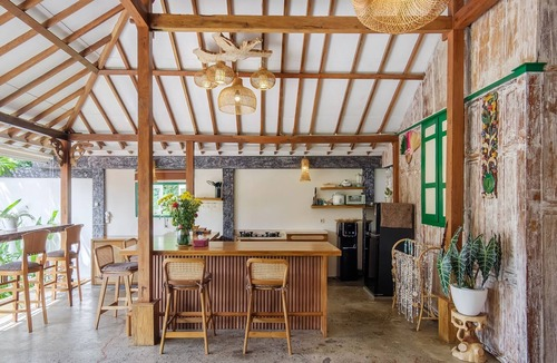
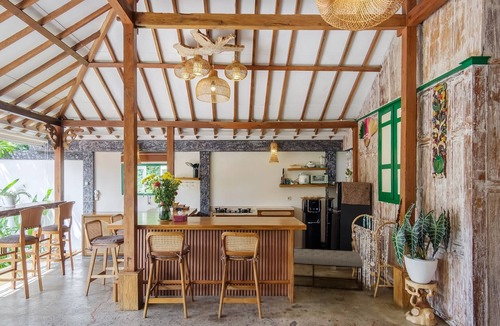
+ bench [293,248,364,292]
